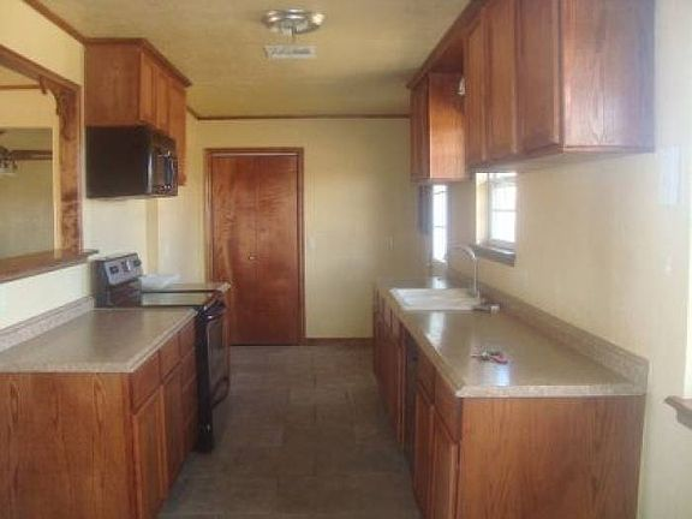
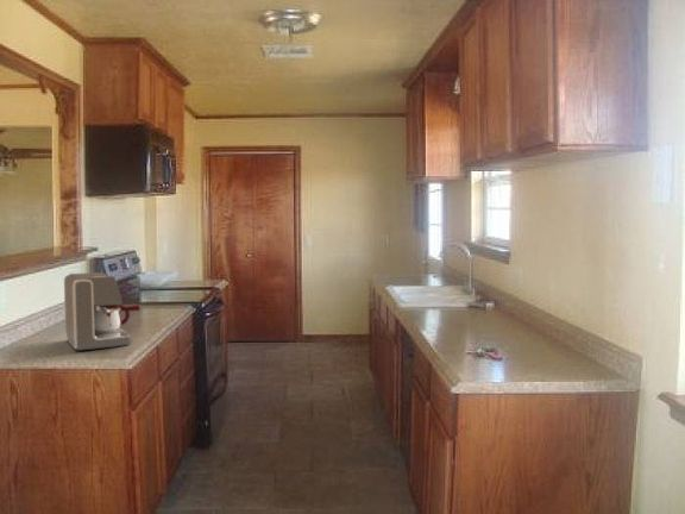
+ coffee maker [63,271,142,352]
